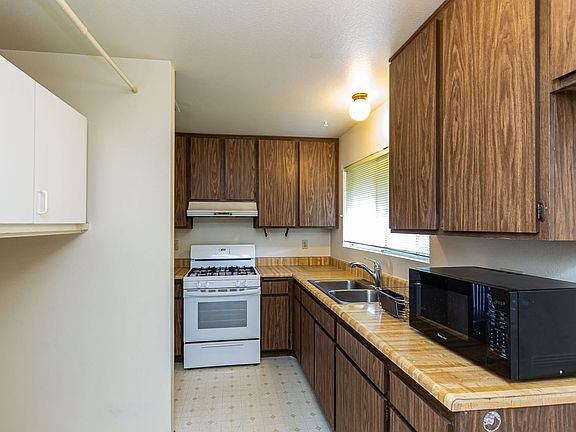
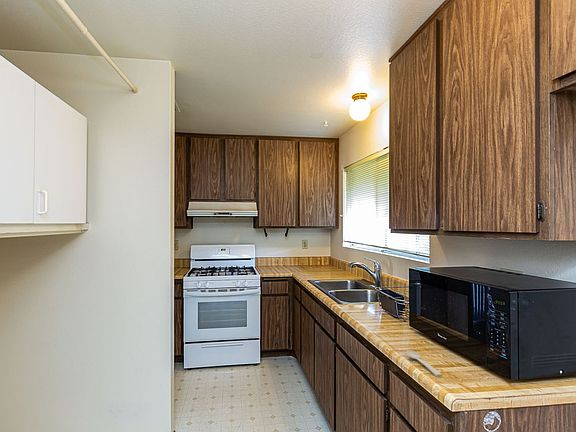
+ spoon [405,349,442,377]
